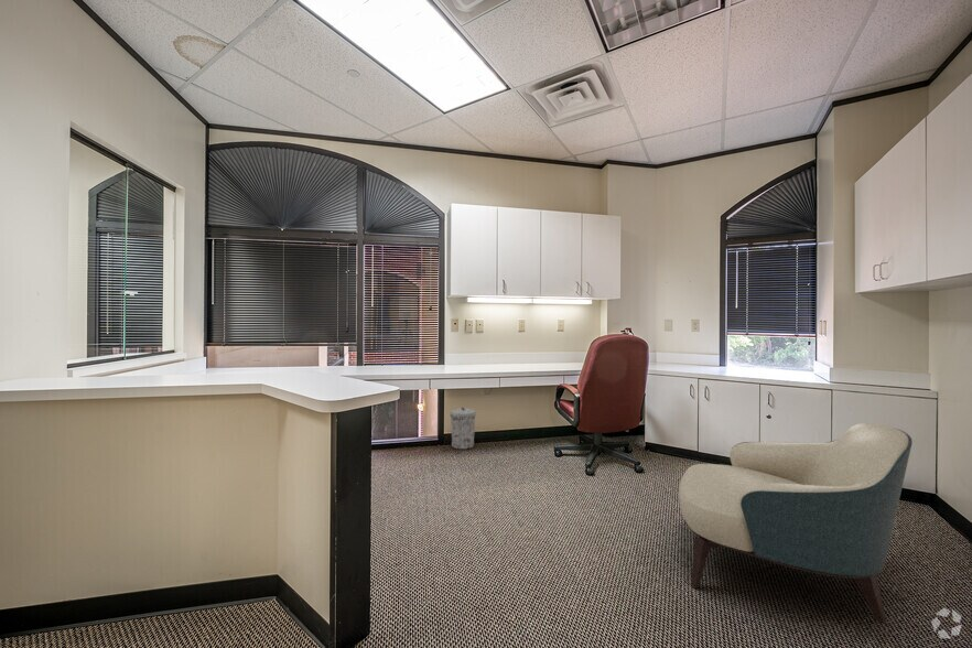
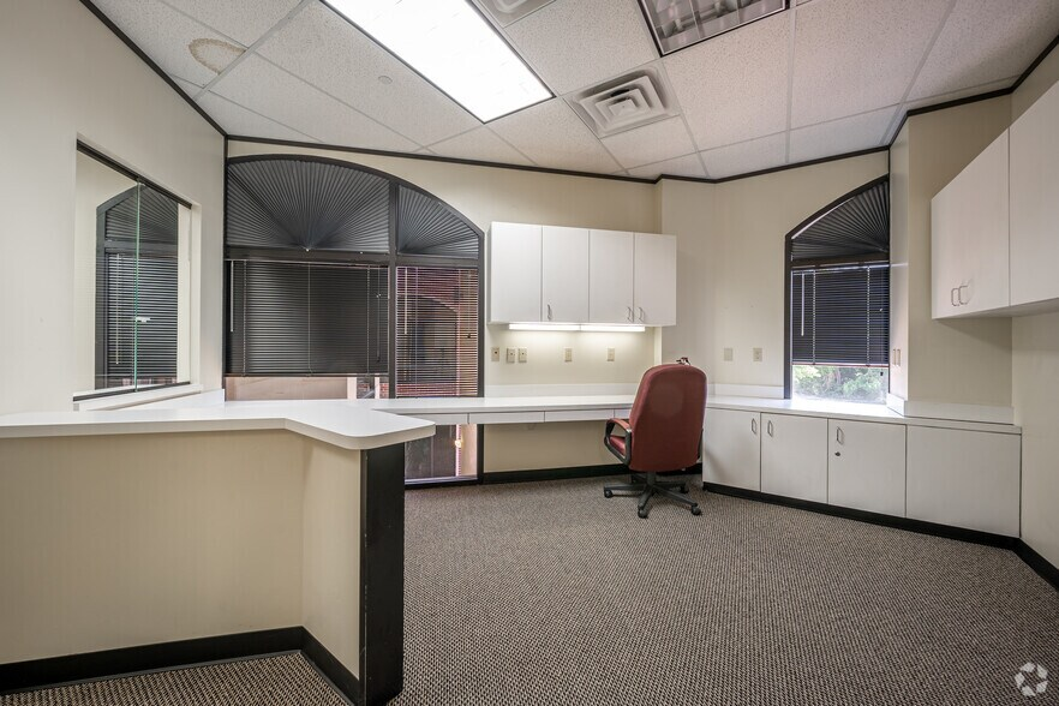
- trash can [450,407,477,451]
- armchair [678,422,914,625]
